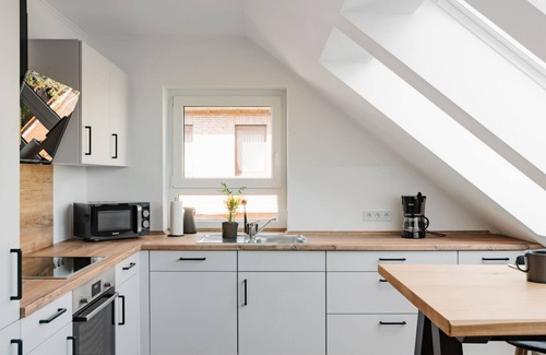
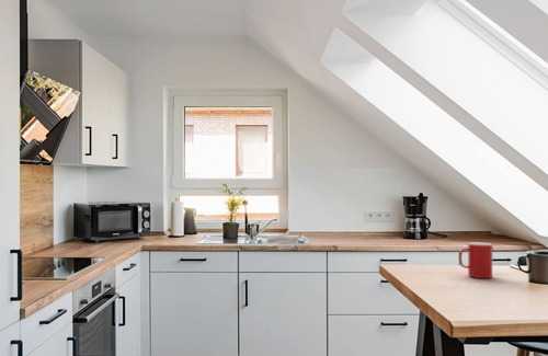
+ cup [458,241,493,279]
